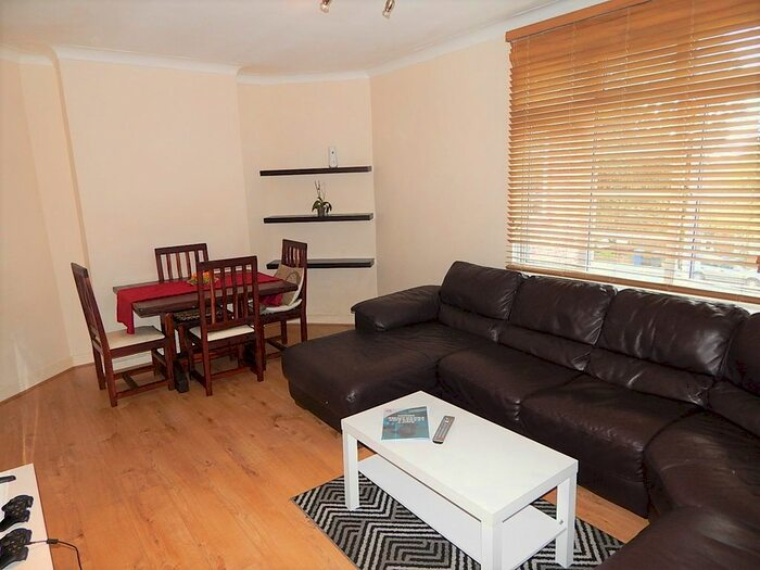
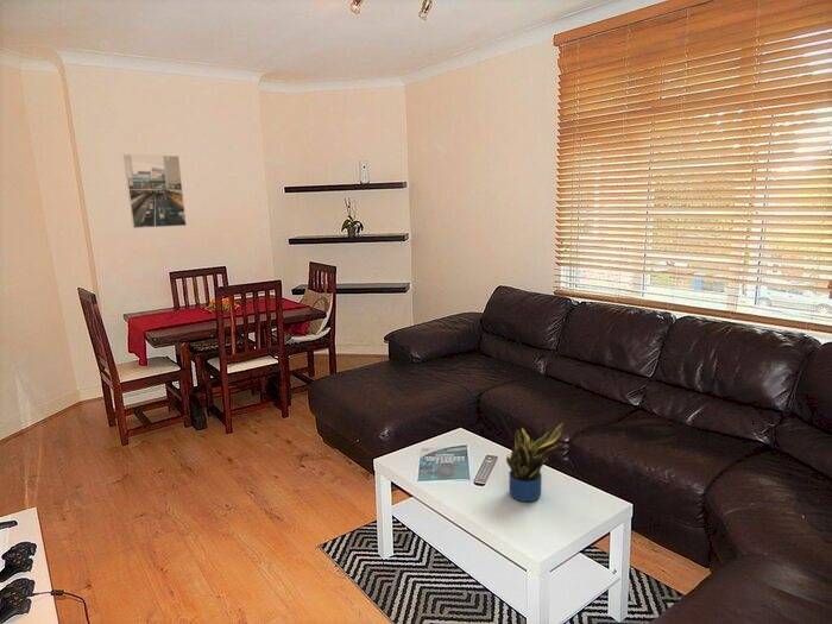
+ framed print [122,153,188,229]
+ potted plant [505,421,566,503]
